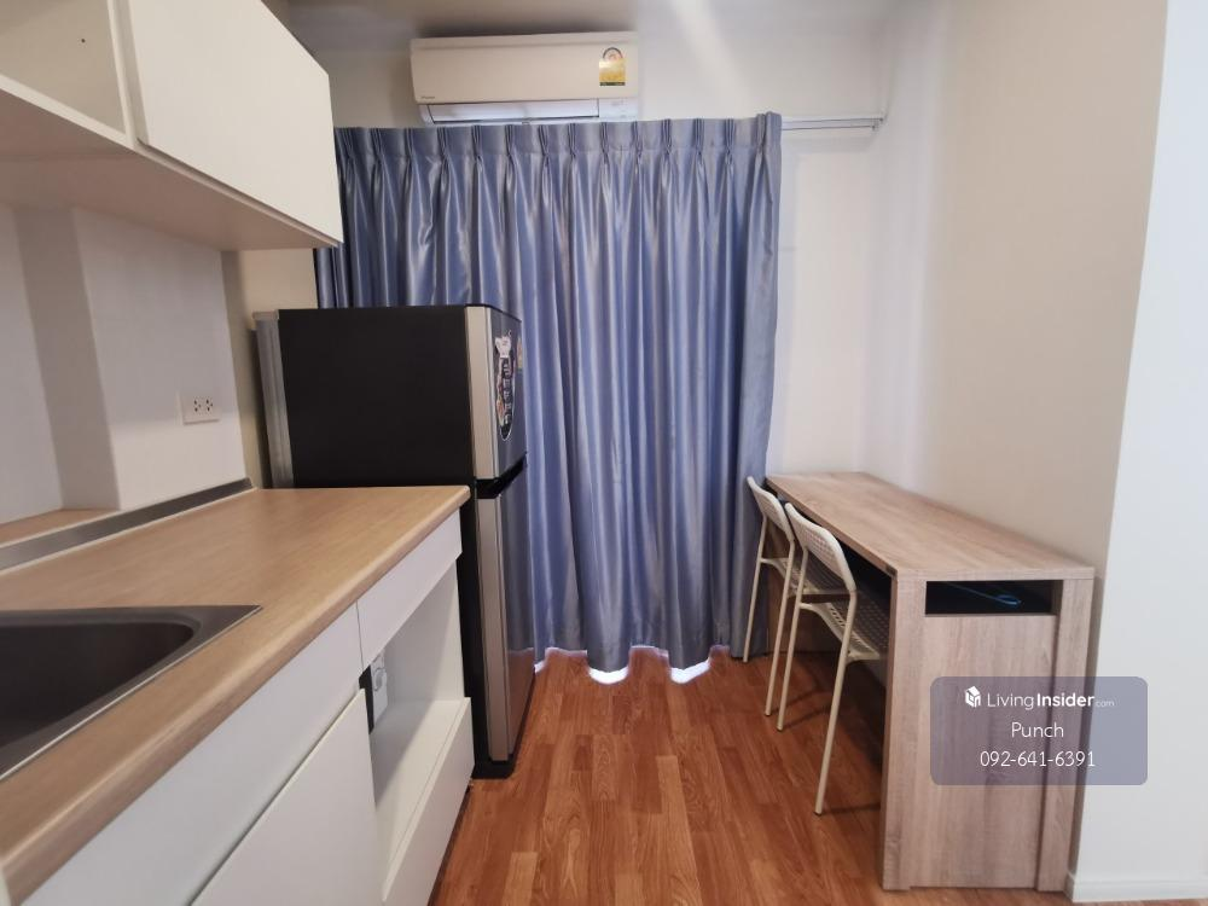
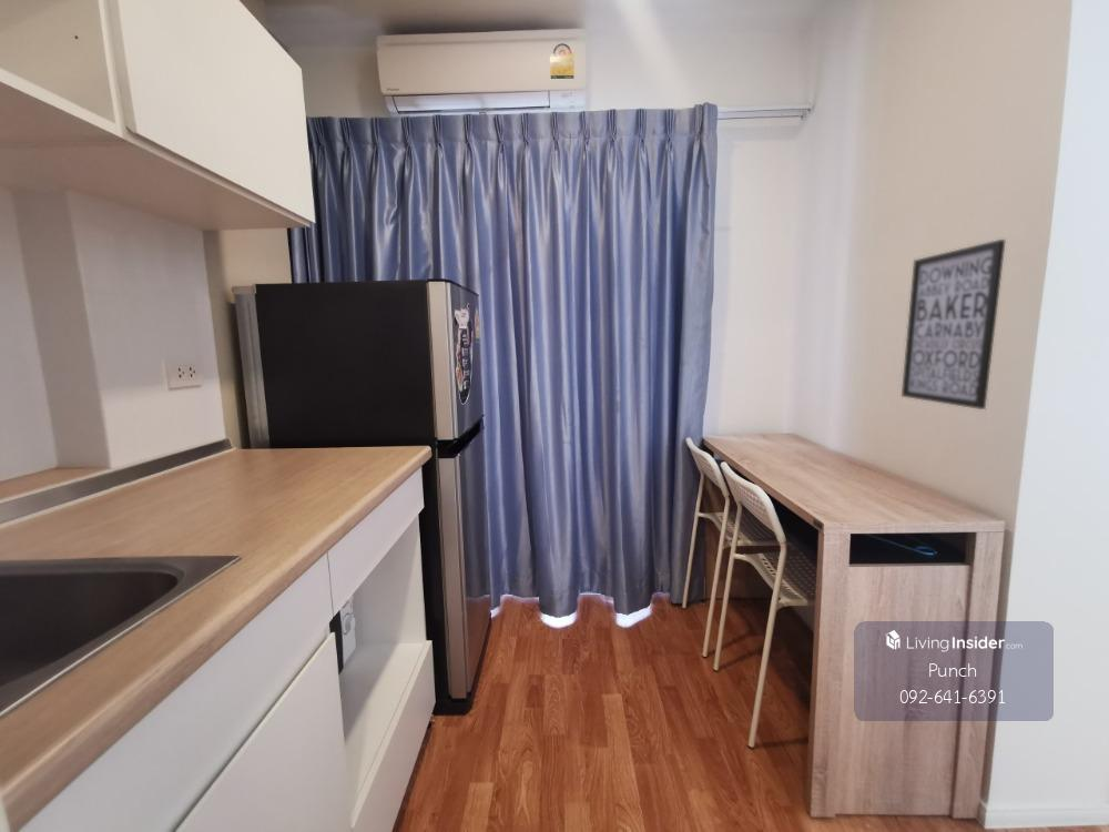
+ wall art [901,239,1007,410]
